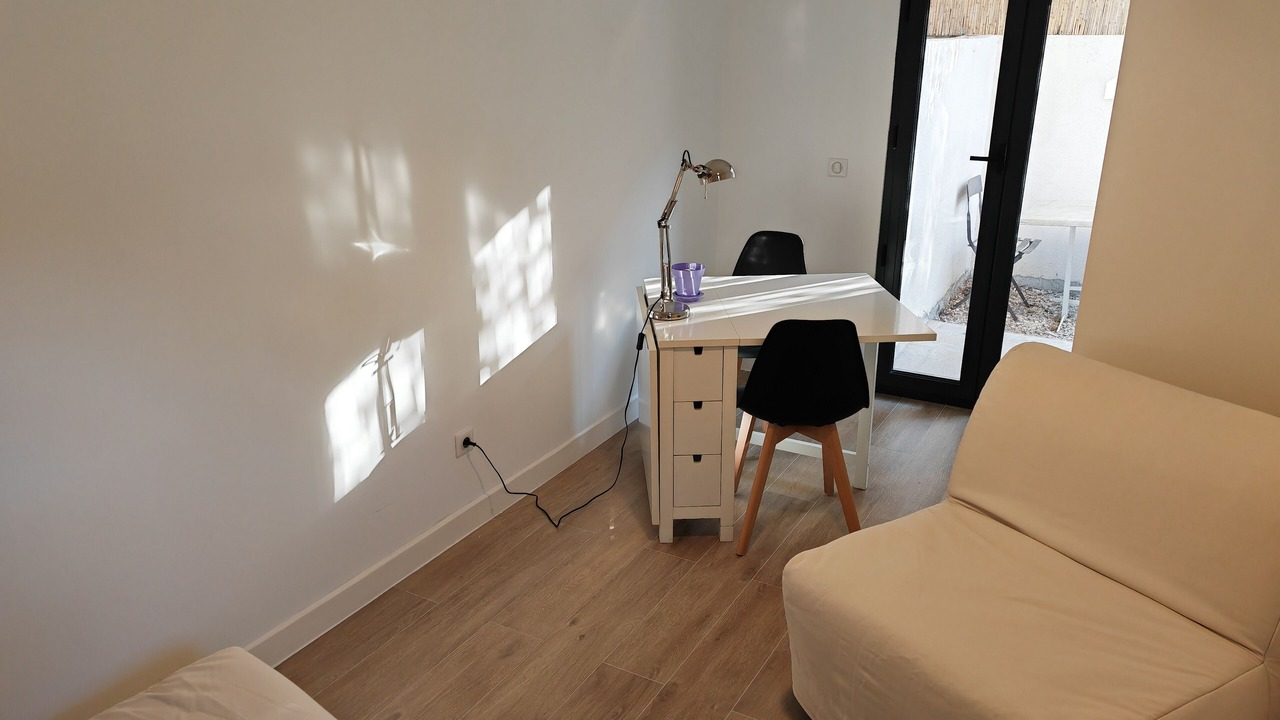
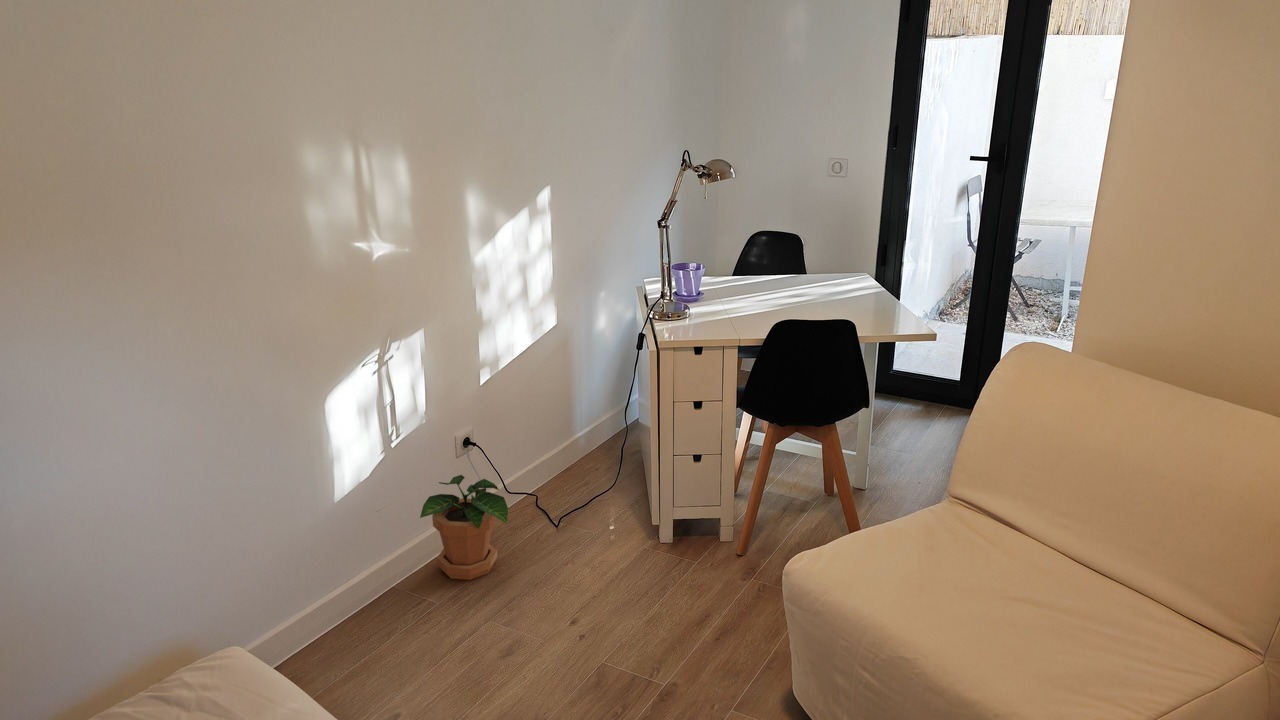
+ potted plant [419,474,509,581]
